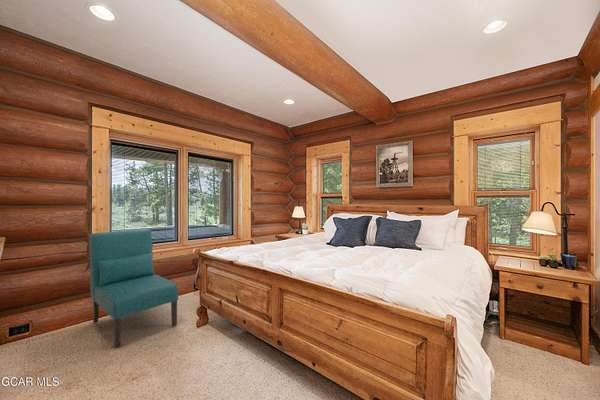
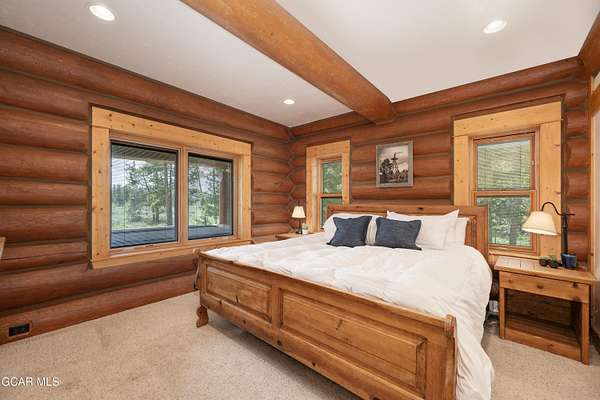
- chair [88,228,179,349]
